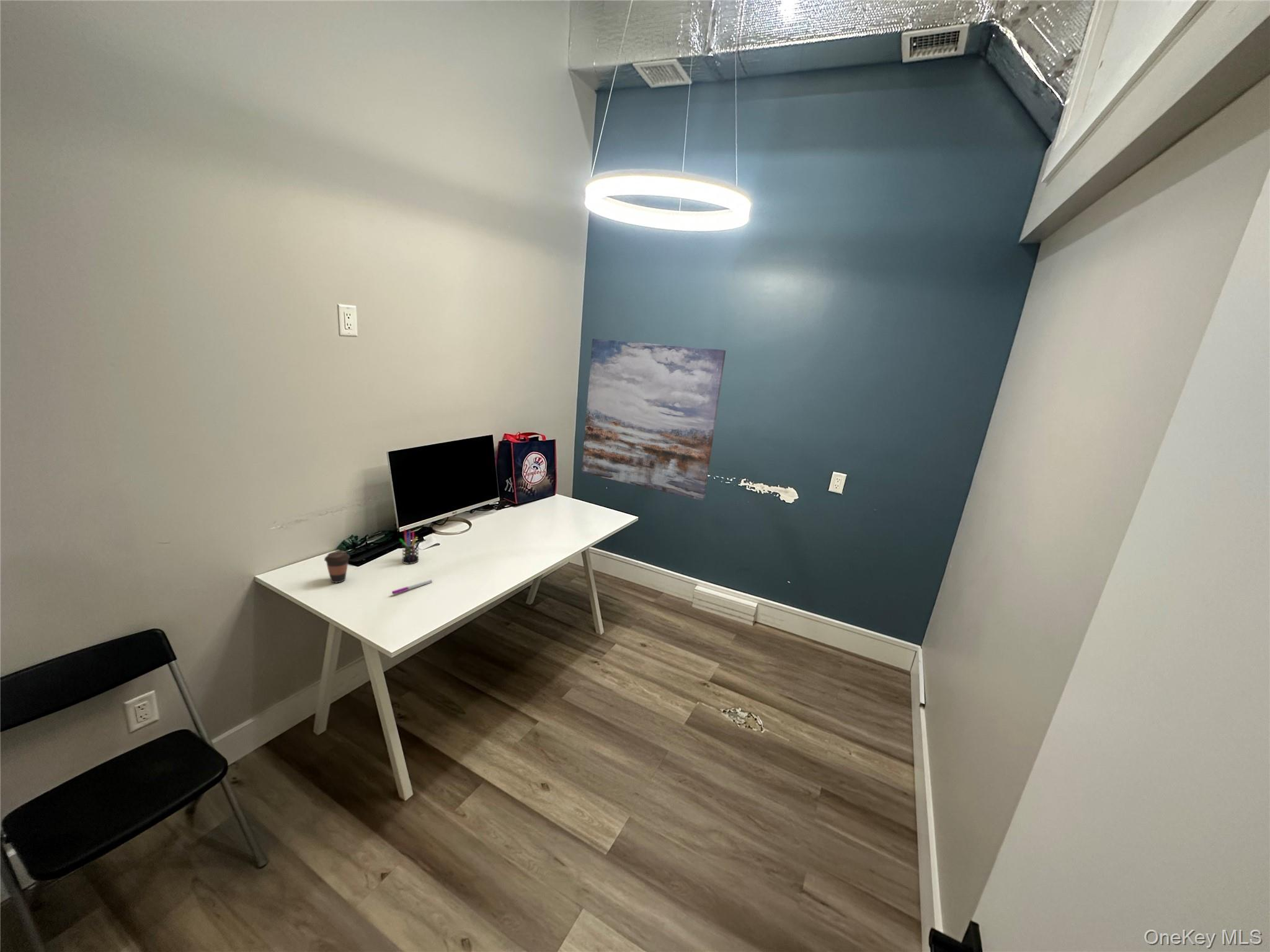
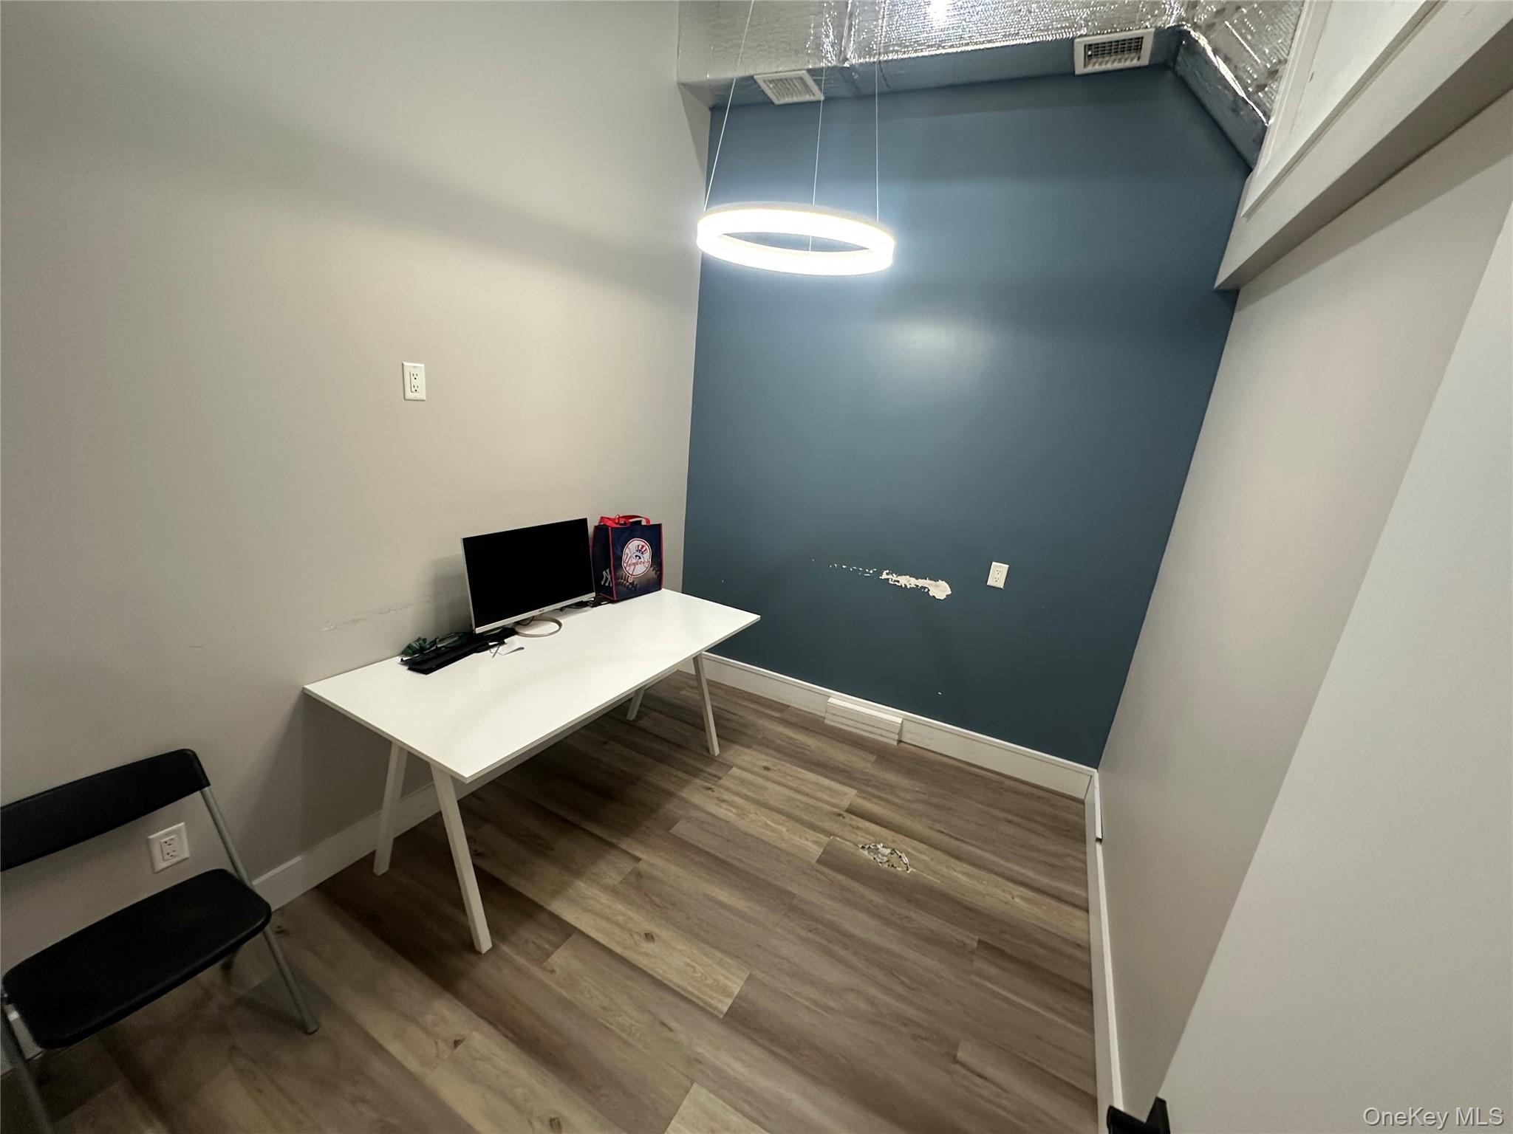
- pen [391,580,433,595]
- pen holder [399,529,420,565]
- wall art [581,338,726,501]
- coffee cup [324,550,350,583]
